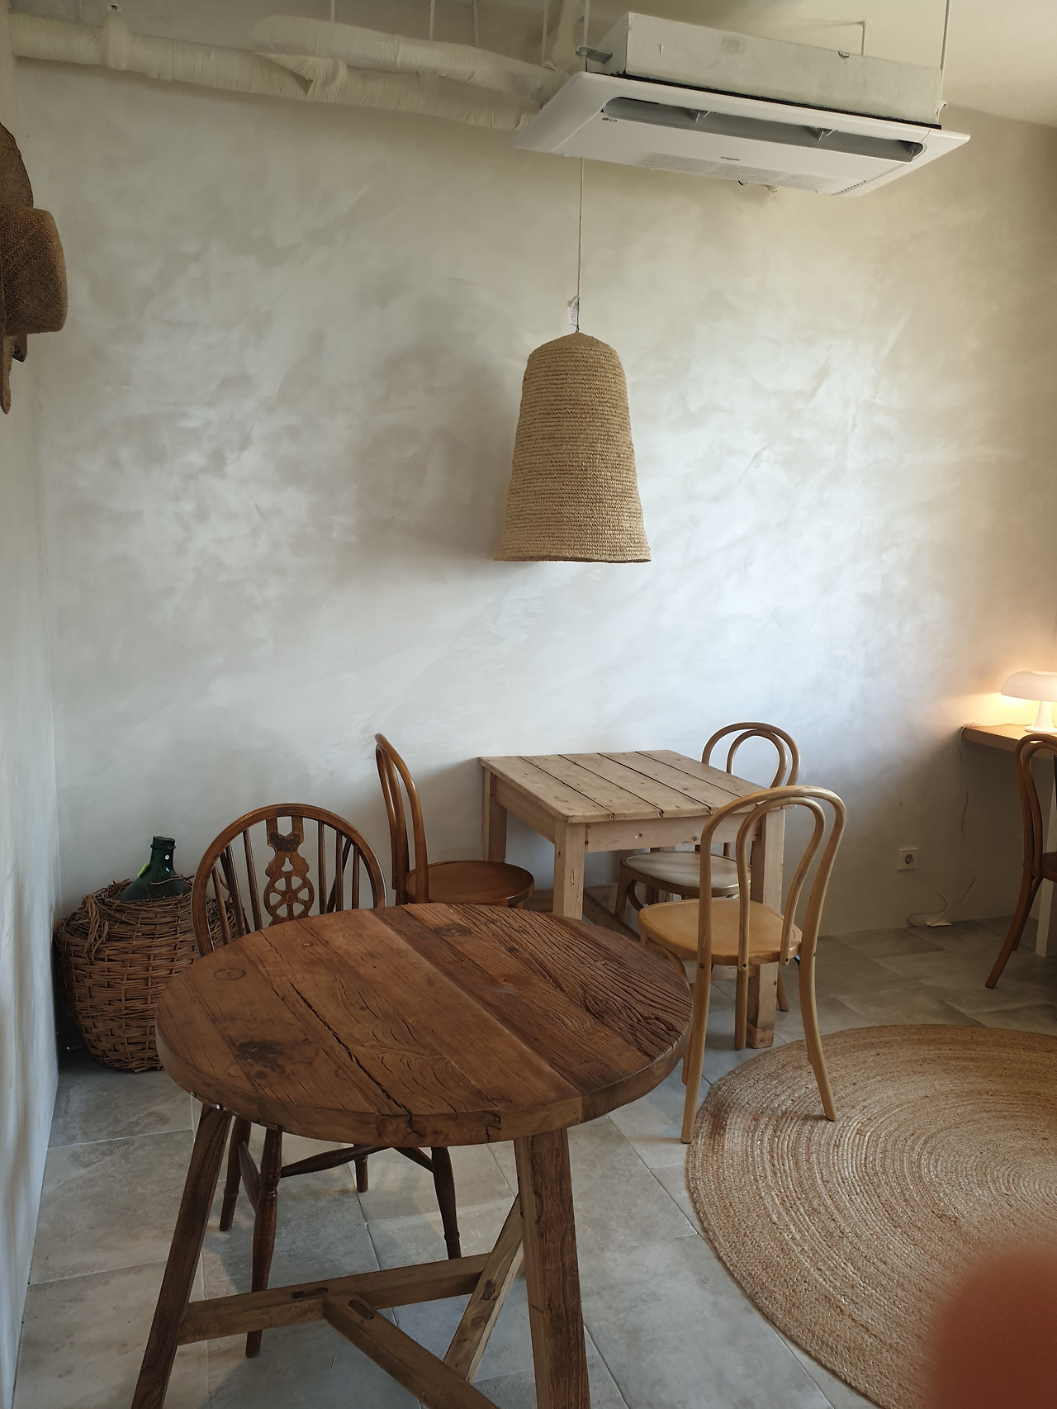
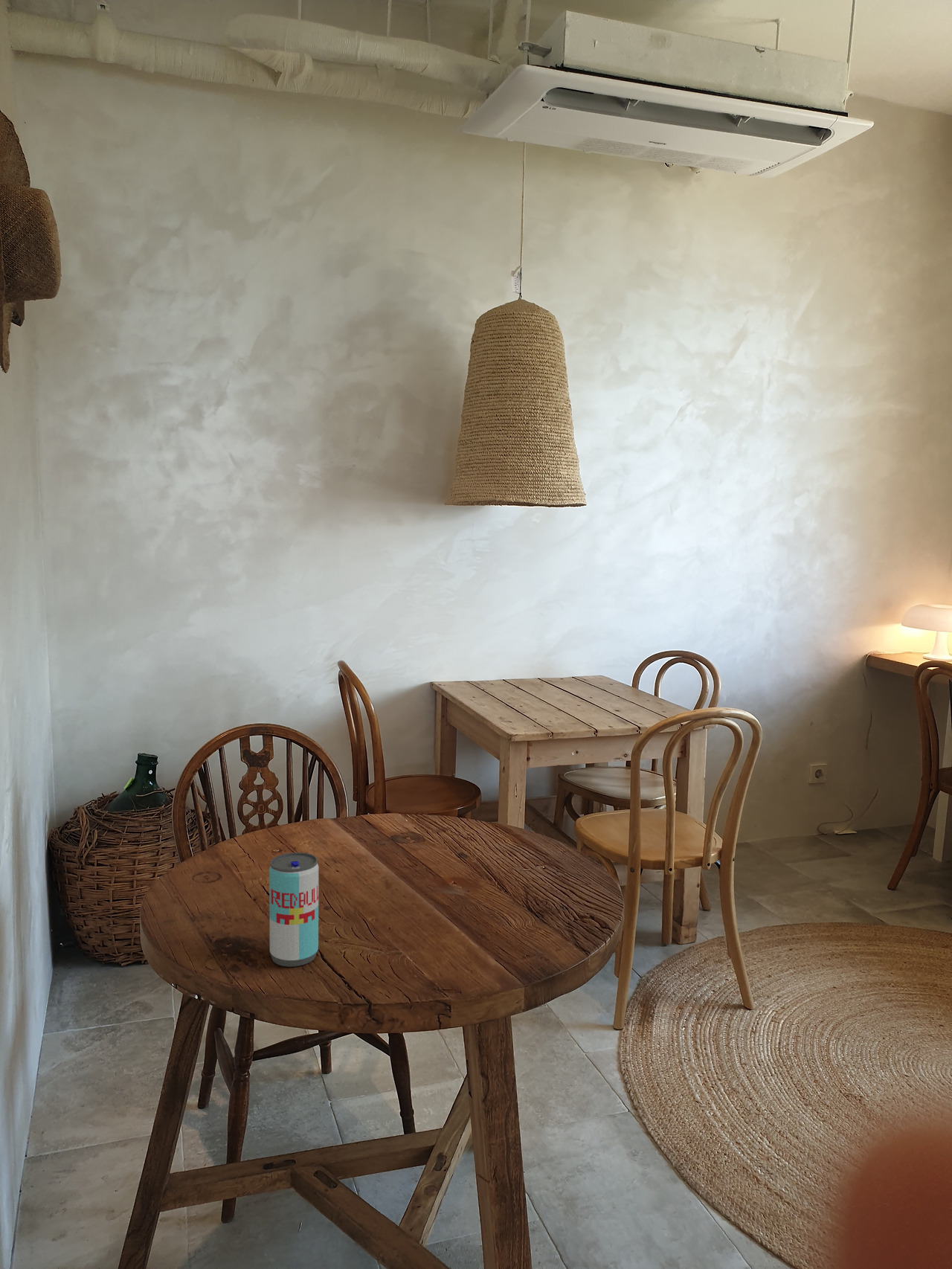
+ beverage can [268,852,319,968]
